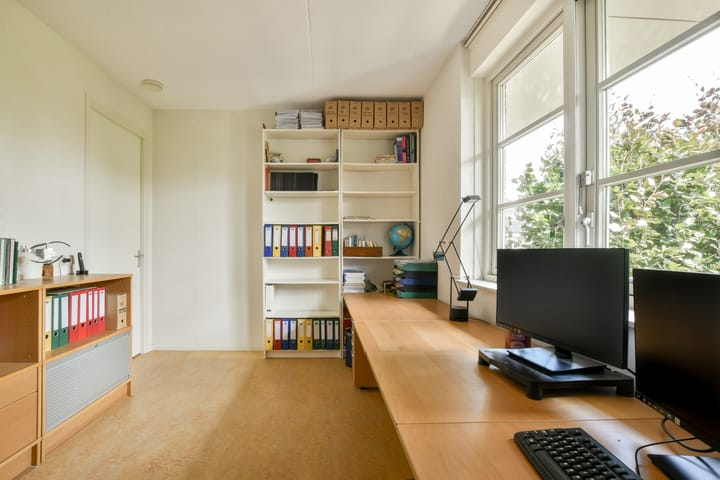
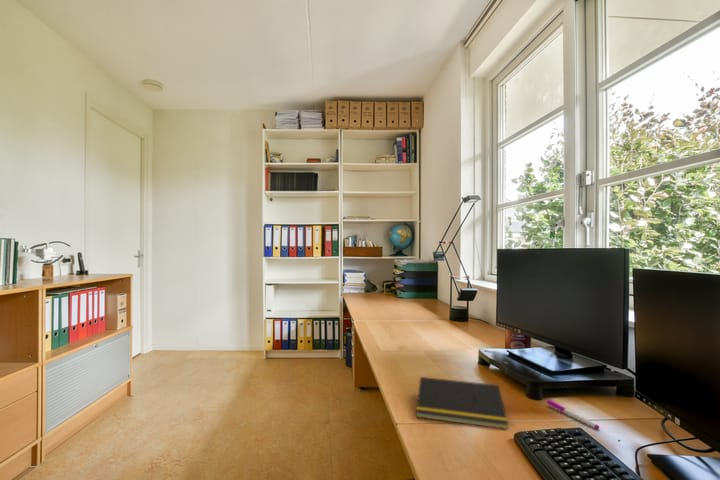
+ notepad [415,376,509,430]
+ pen [546,399,600,431]
